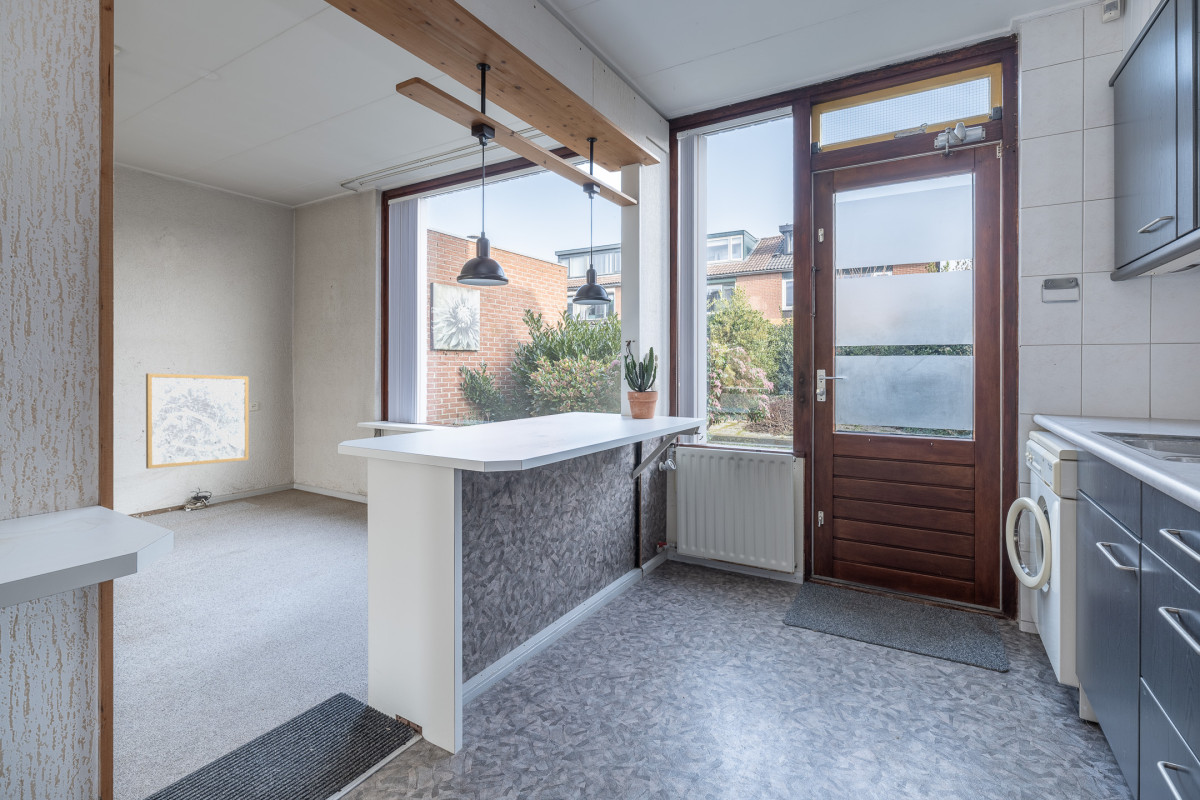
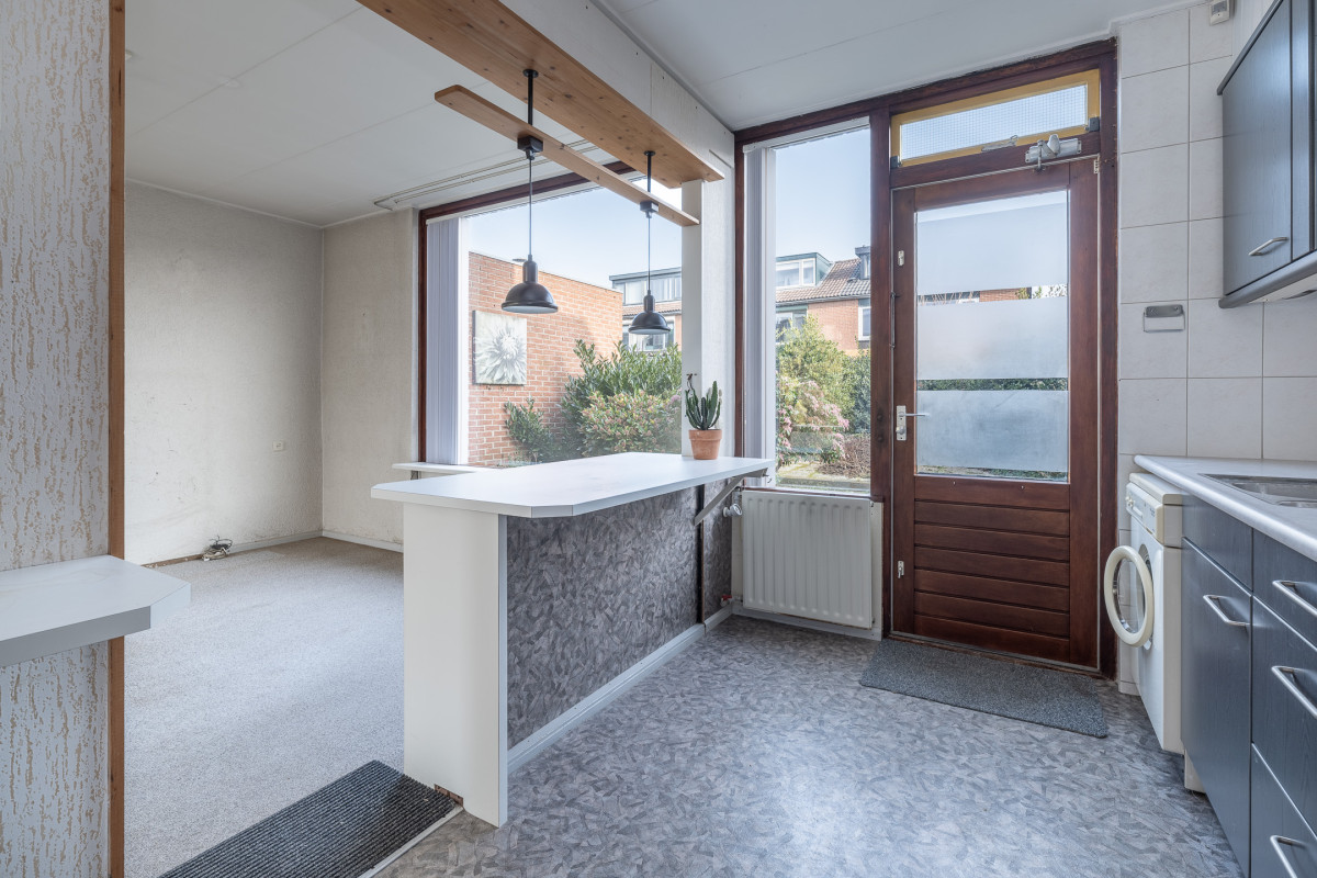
- wall art [145,372,250,470]
